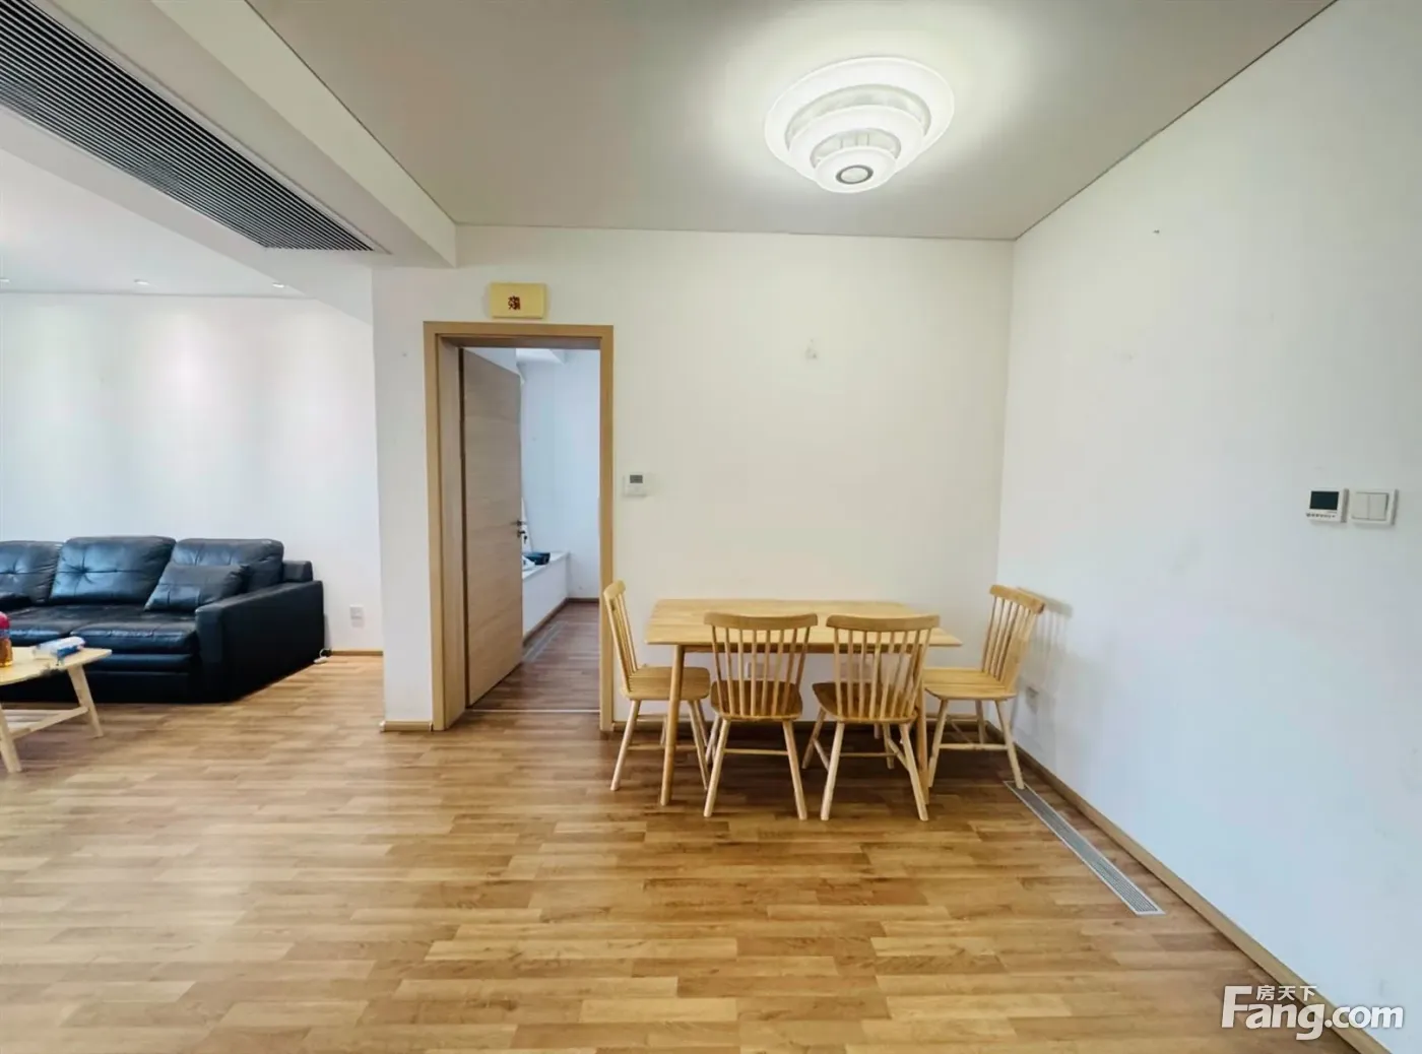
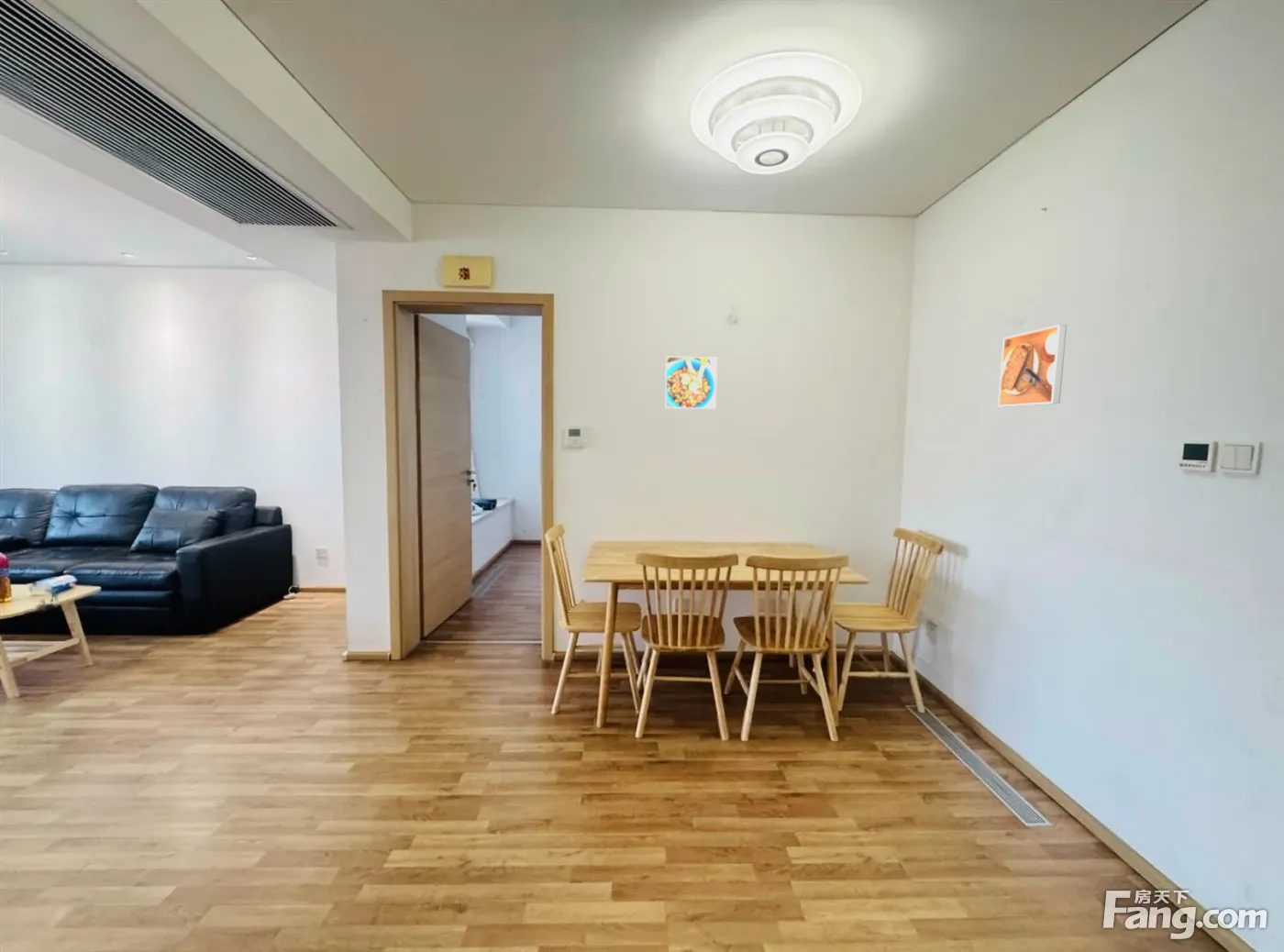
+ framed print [664,356,718,410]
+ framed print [997,324,1068,407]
